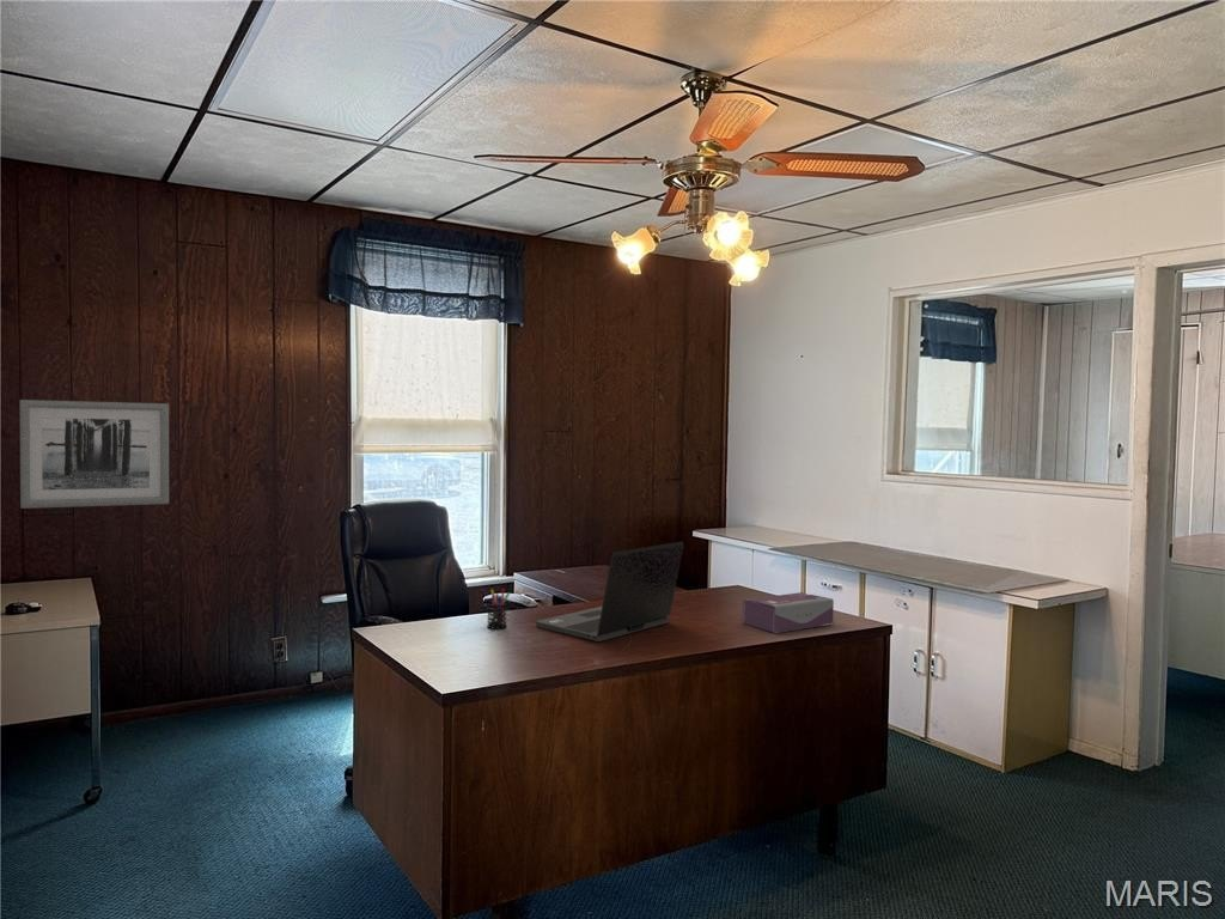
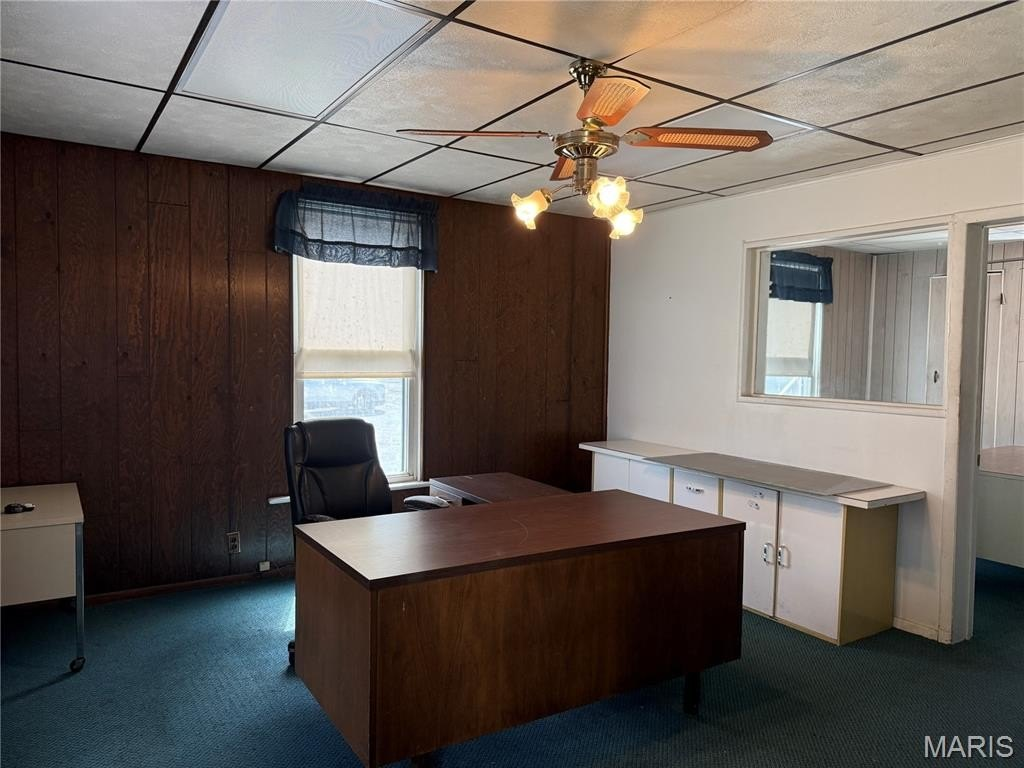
- tissue box [742,591,835,634]
- pen holder [486,588,511,631]
- wall art [19,398,170,510]
- laptop [535,541,685,643]
